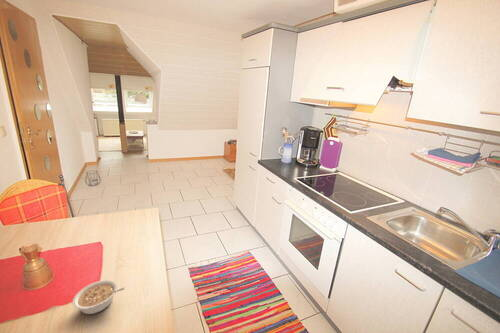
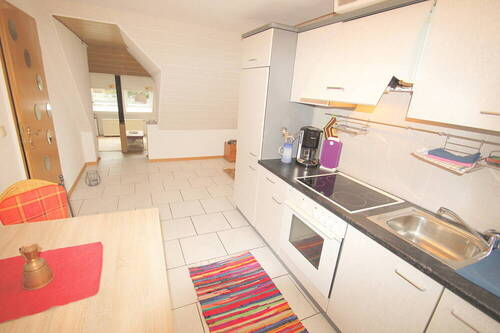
- legume [72,279,125,315]
